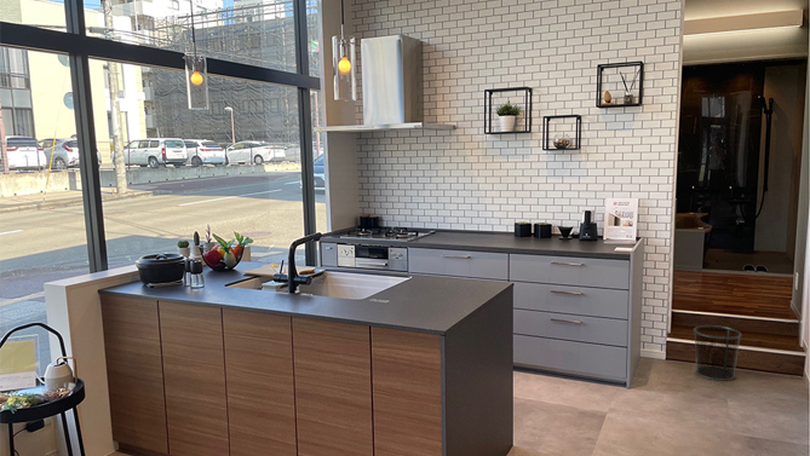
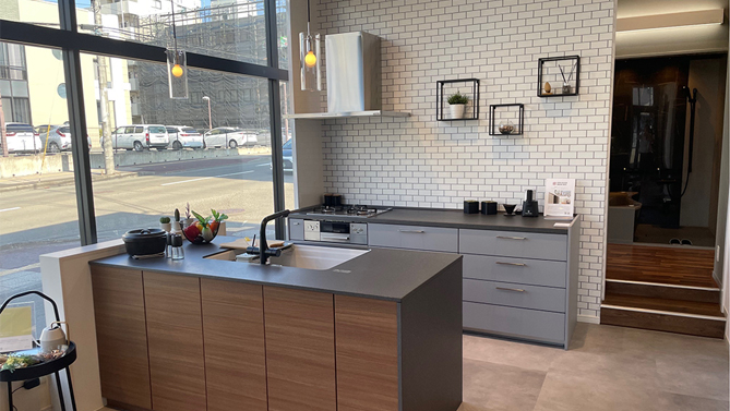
- waste bin [693,324,742,382]
